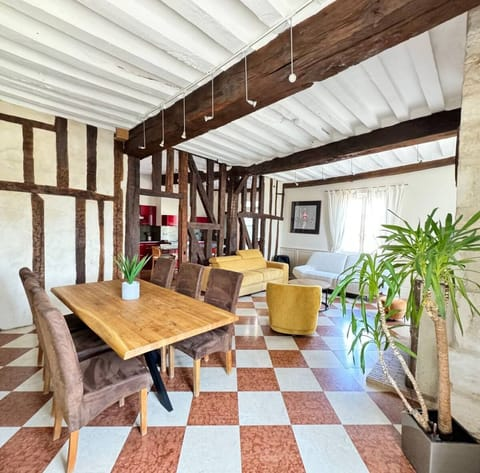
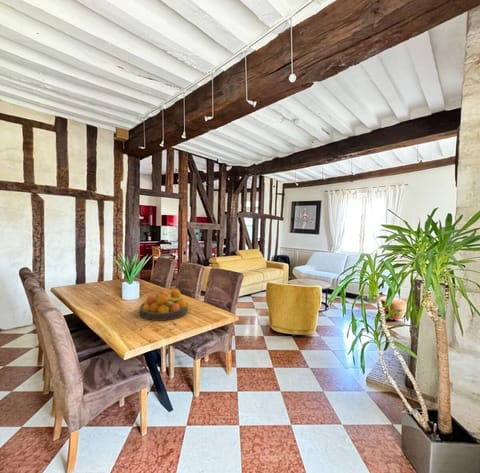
+ fruit bowl [138,288,189,322]
